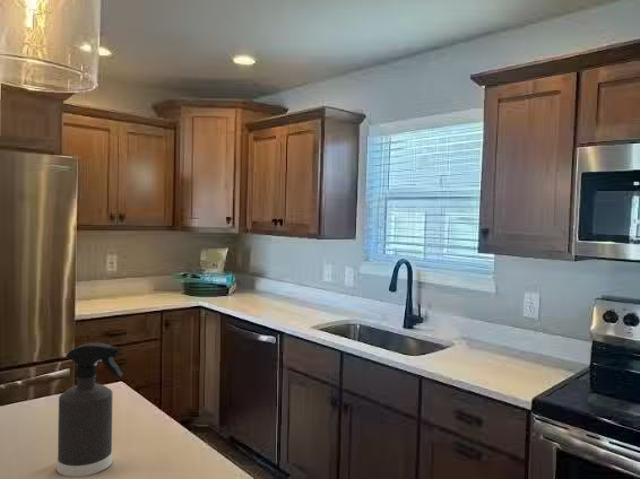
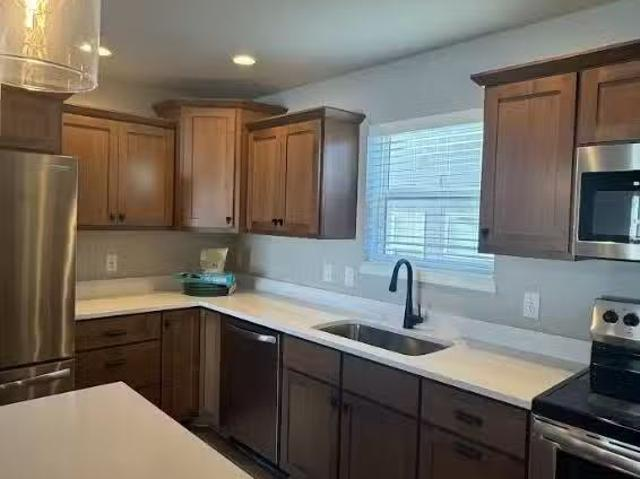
- spray bottle [56,342,124,477]
